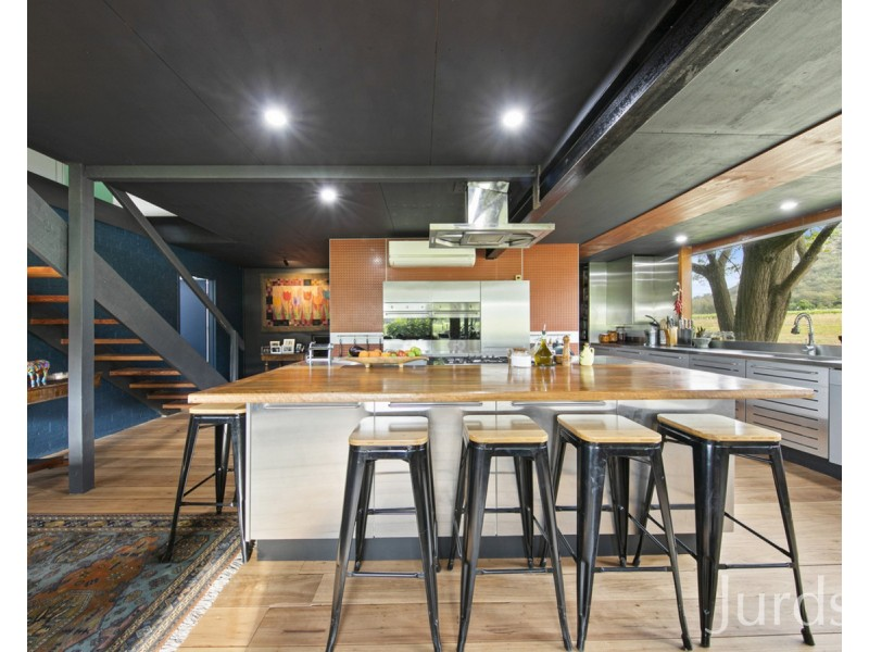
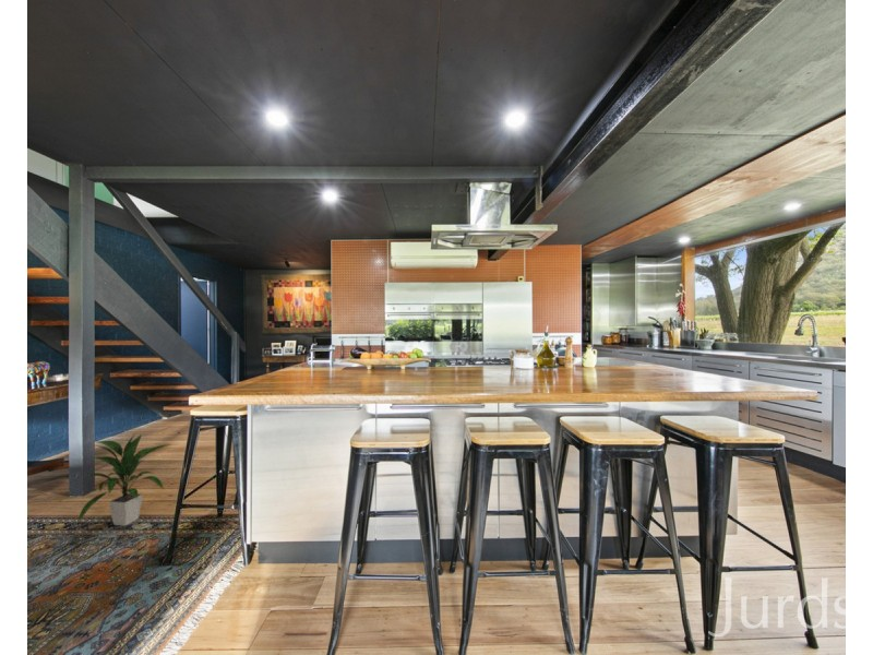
+ indoor plant [76,432,171,527]
